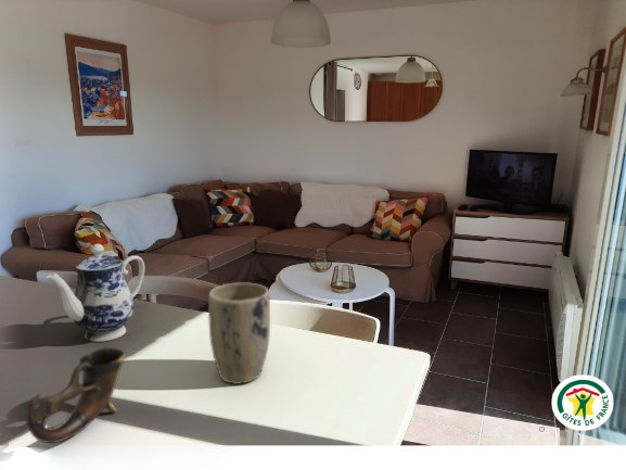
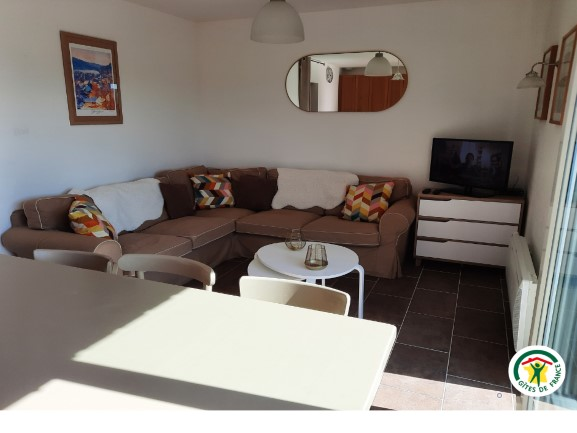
- plant pot [207,282,271,385]
- teapot [46,243,146,343]
- cup [25,346,125,444]
